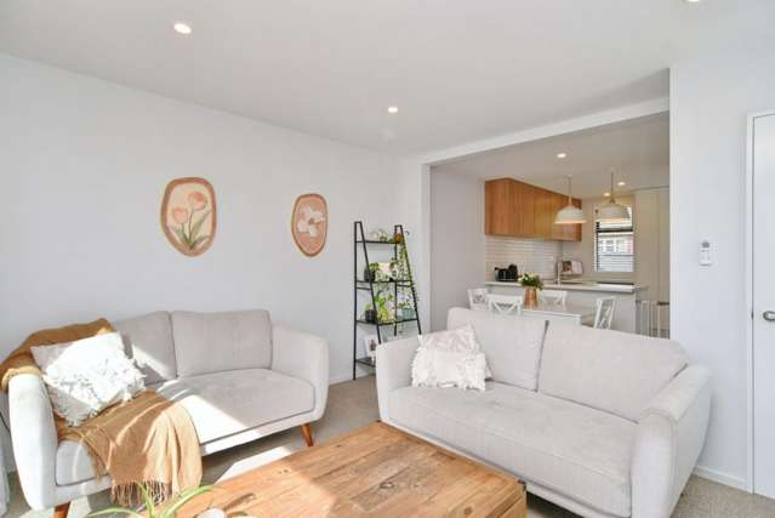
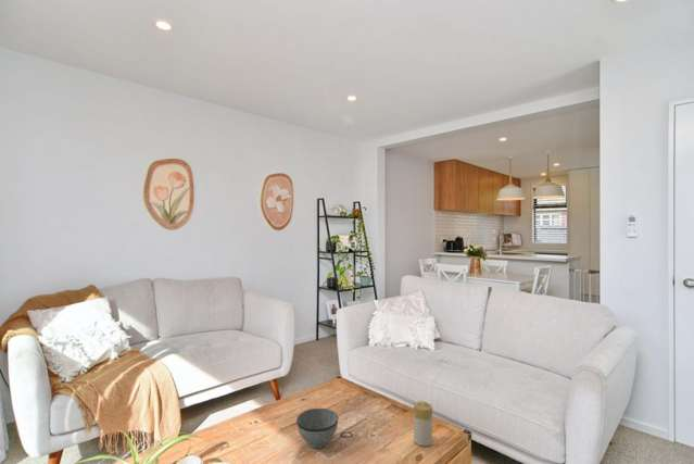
+ candle [413,401,433,448]
+ bowl [295,407,339,449]
